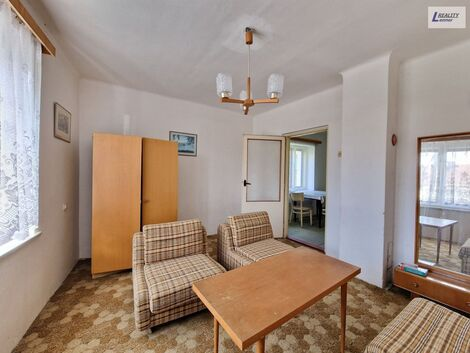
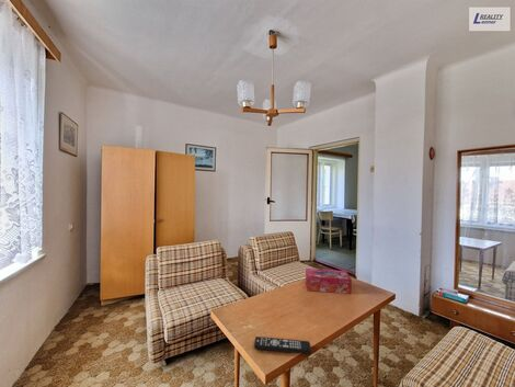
+ tissue box [305,268,353,295]
+ remote control [253,335,312,355]
